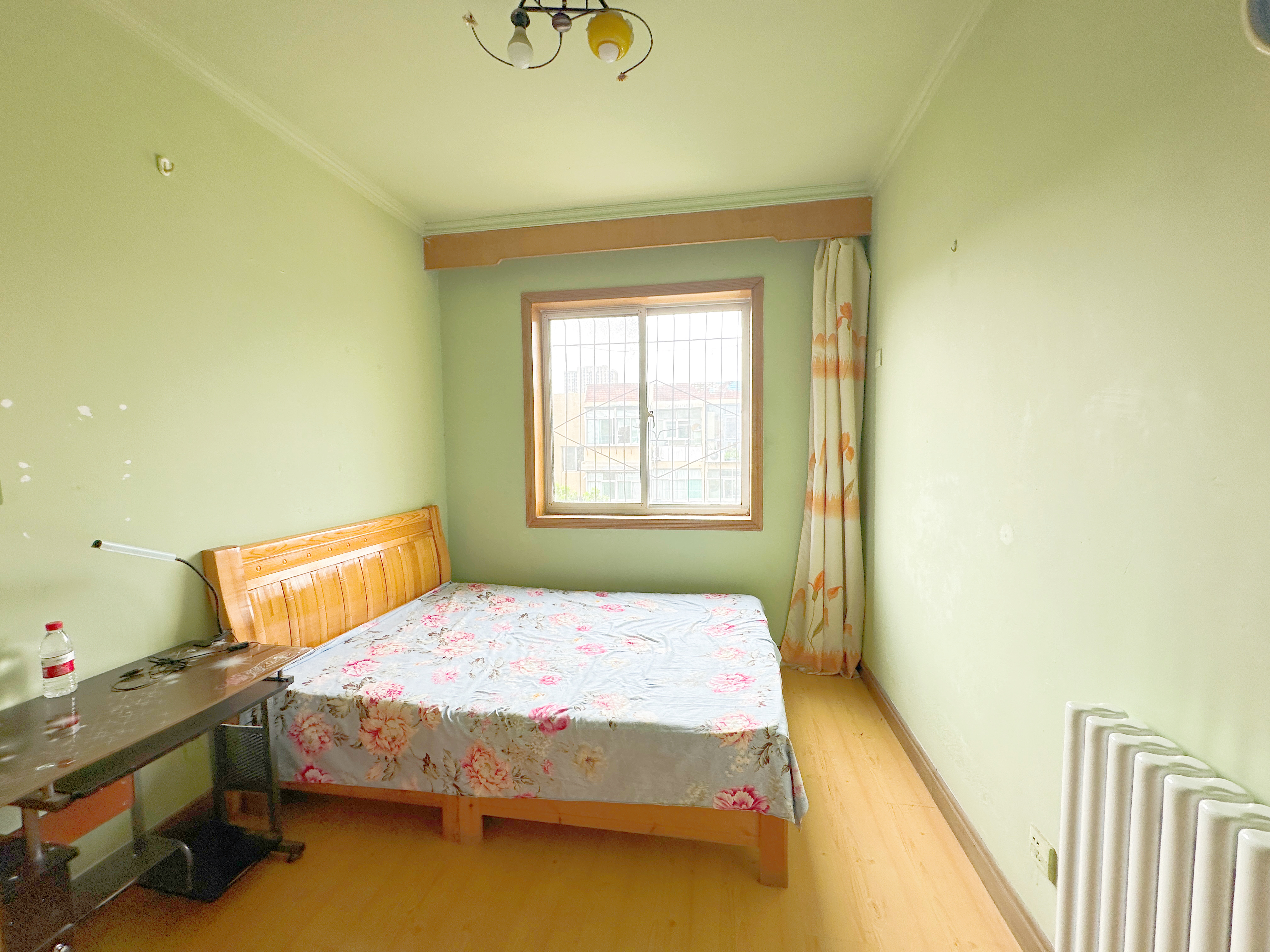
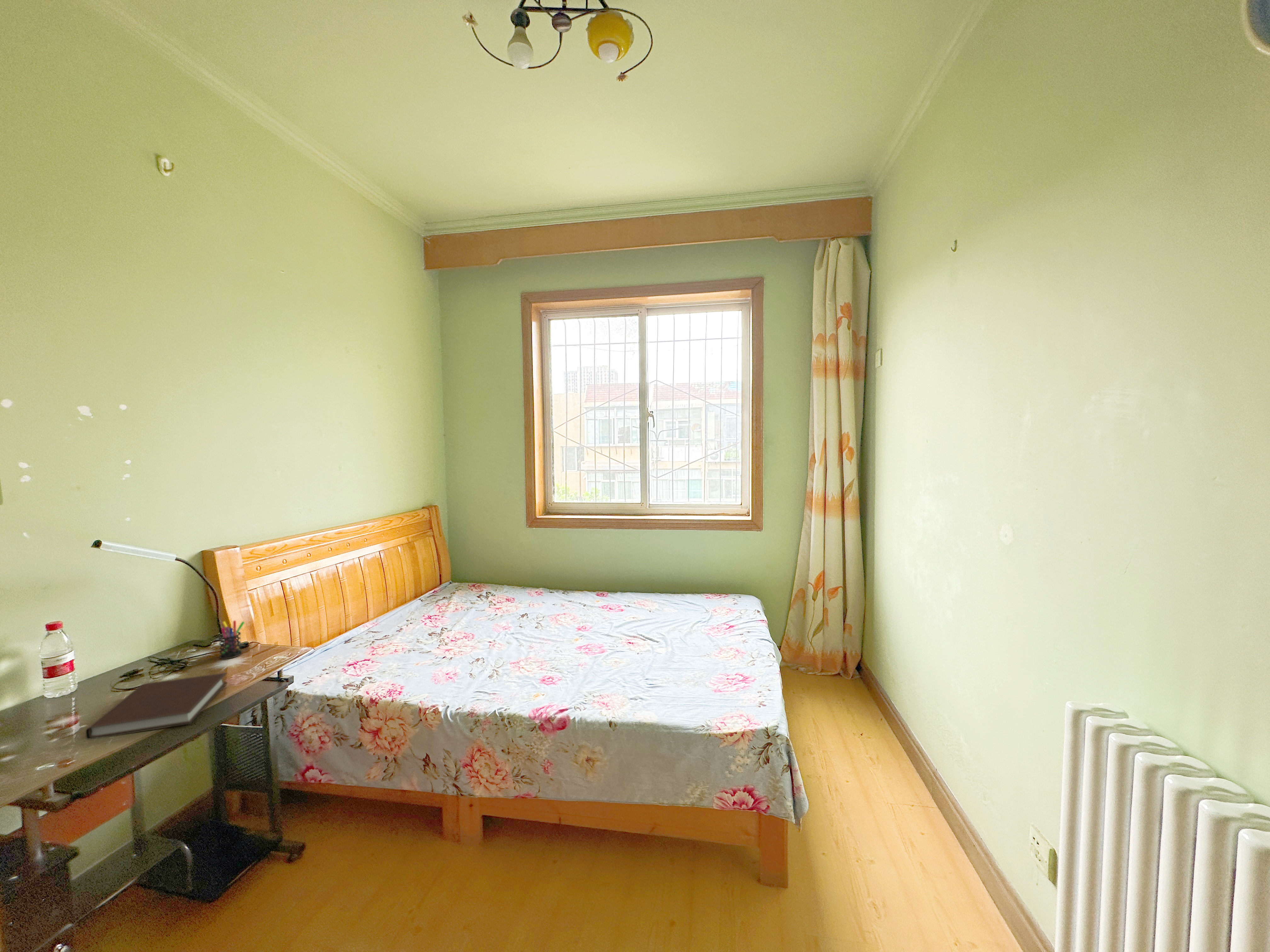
+ pen holder [218,620,245,659]
+ notebook [85,672,228,739]
